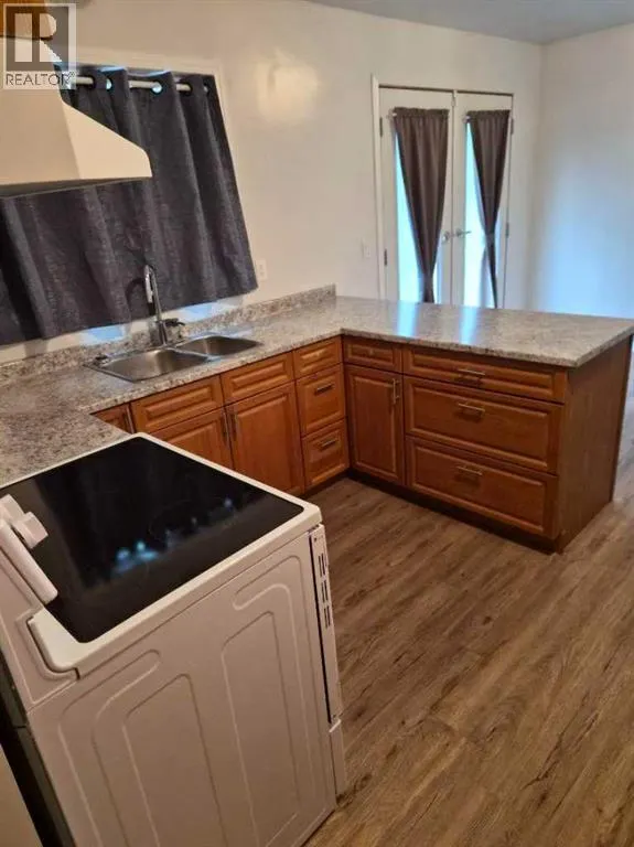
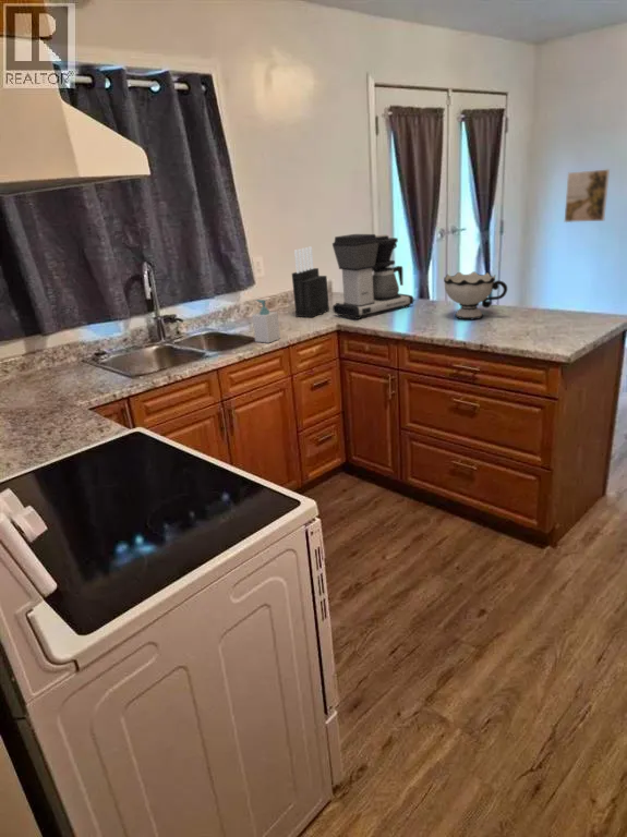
+ coffee maker [331,233,414,320]
+ bowl [443,270,508,320]
+ knife block [291,245,330,318]
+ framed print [564,168,611,223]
+ soap bottle [251,299,281,344]
